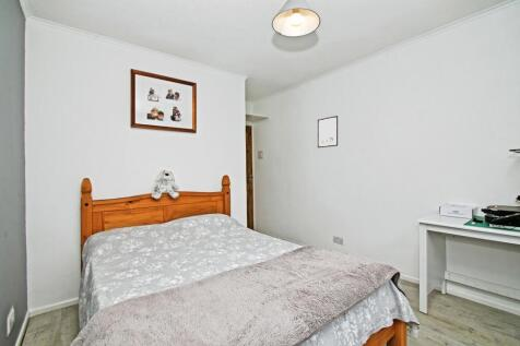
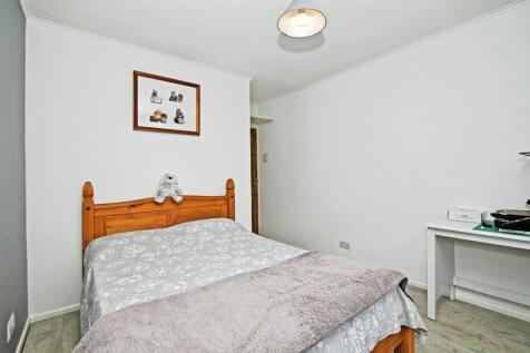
- wall art [317,115,339,148]
